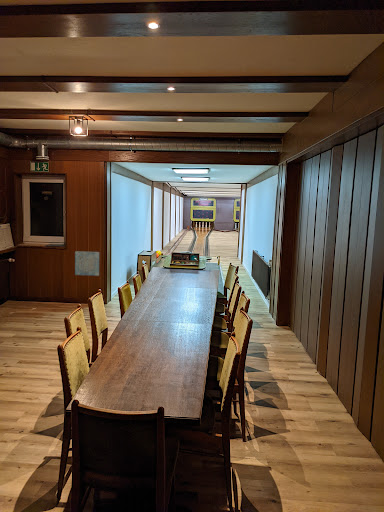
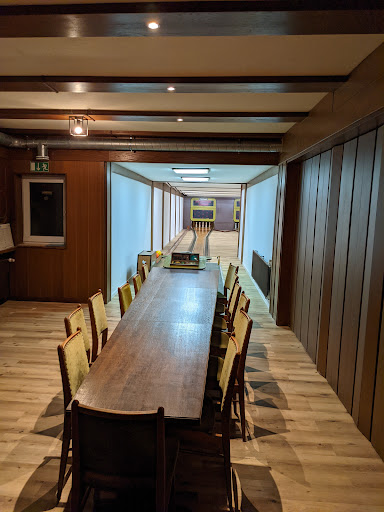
- wall art [74,250,100,277]
